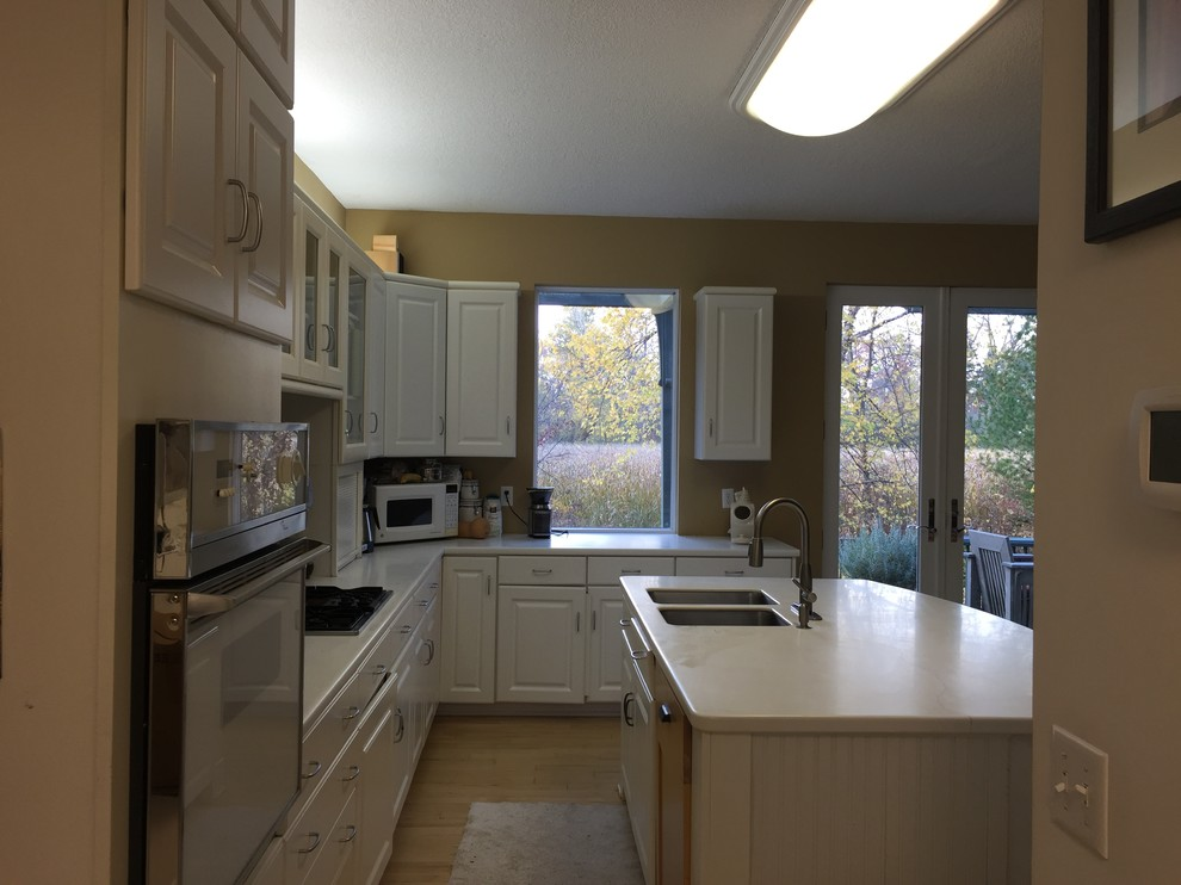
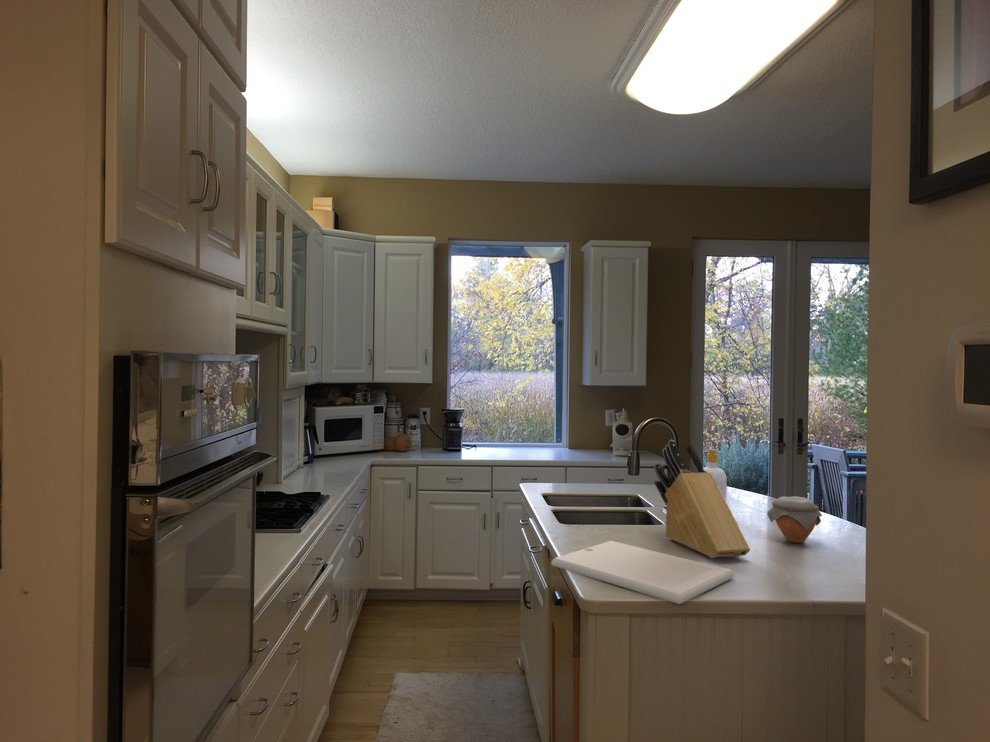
+ jar [766,495,823,544]
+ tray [550,540,735,605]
+ knife block [654,439,751,559]
+ soap bottle [703,448,728,502]
